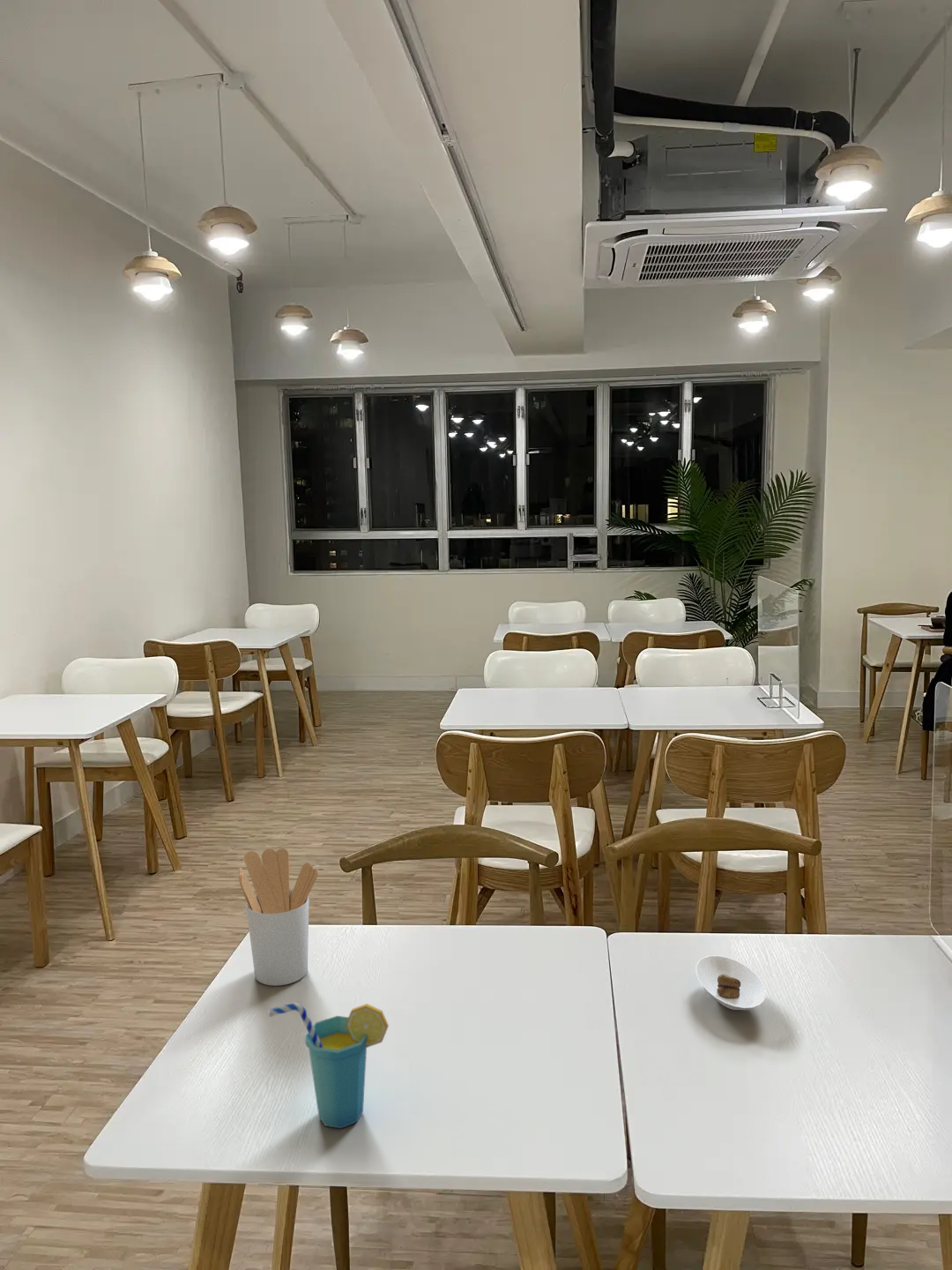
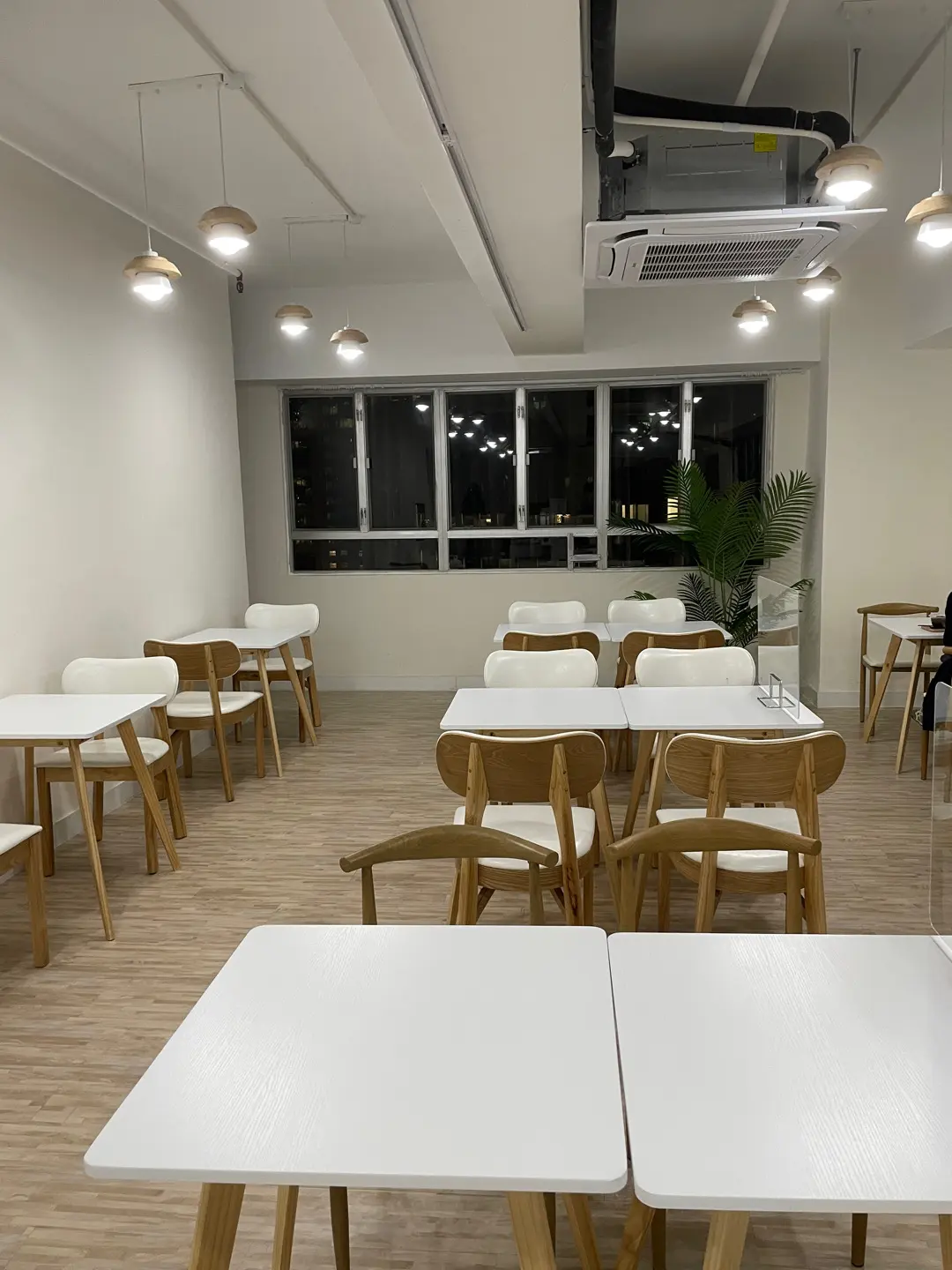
- utensil holder [238,848,319,987]
- saucer [695,954,767,1011]
- cup [268,1002,390,1129]
